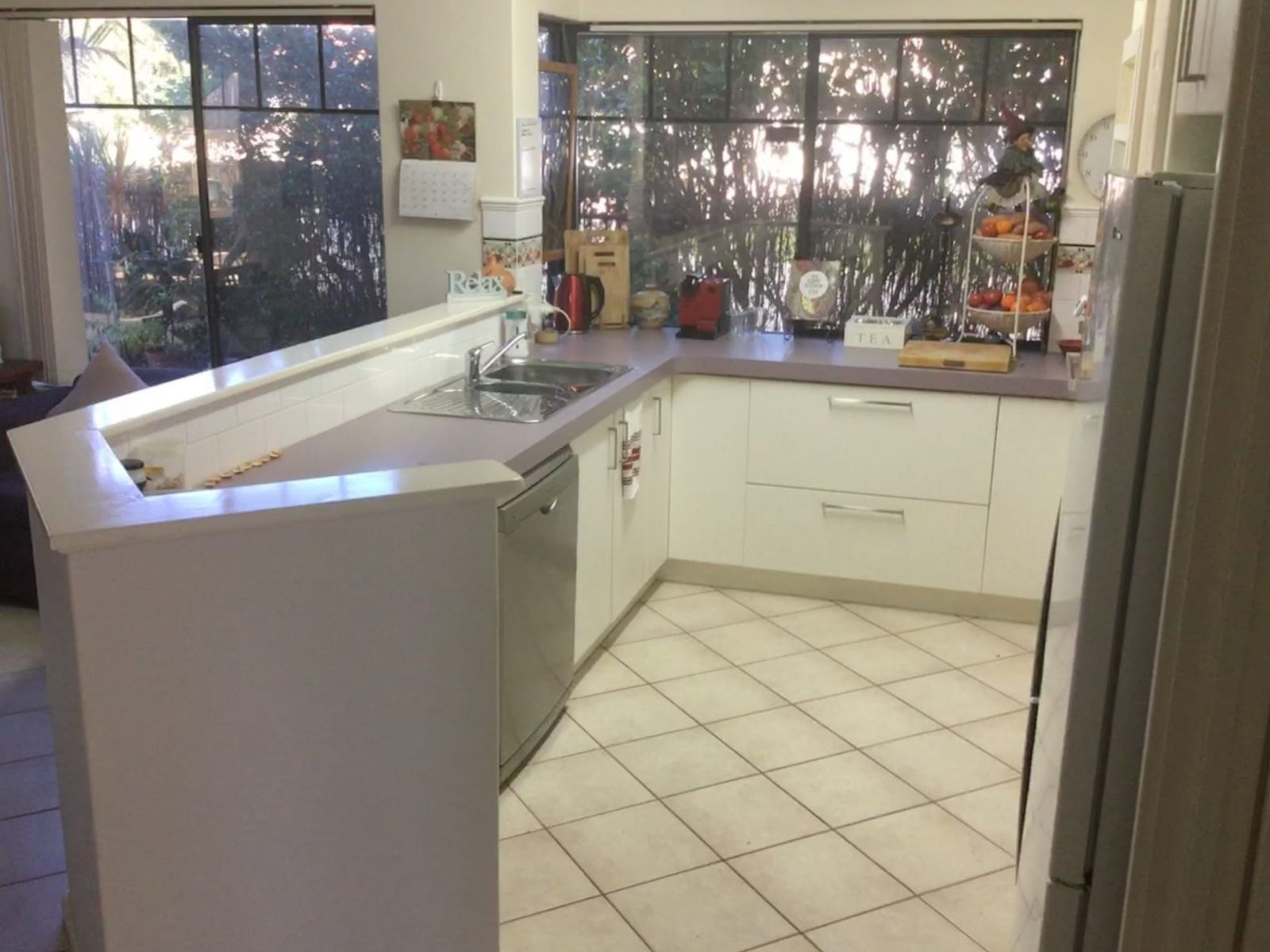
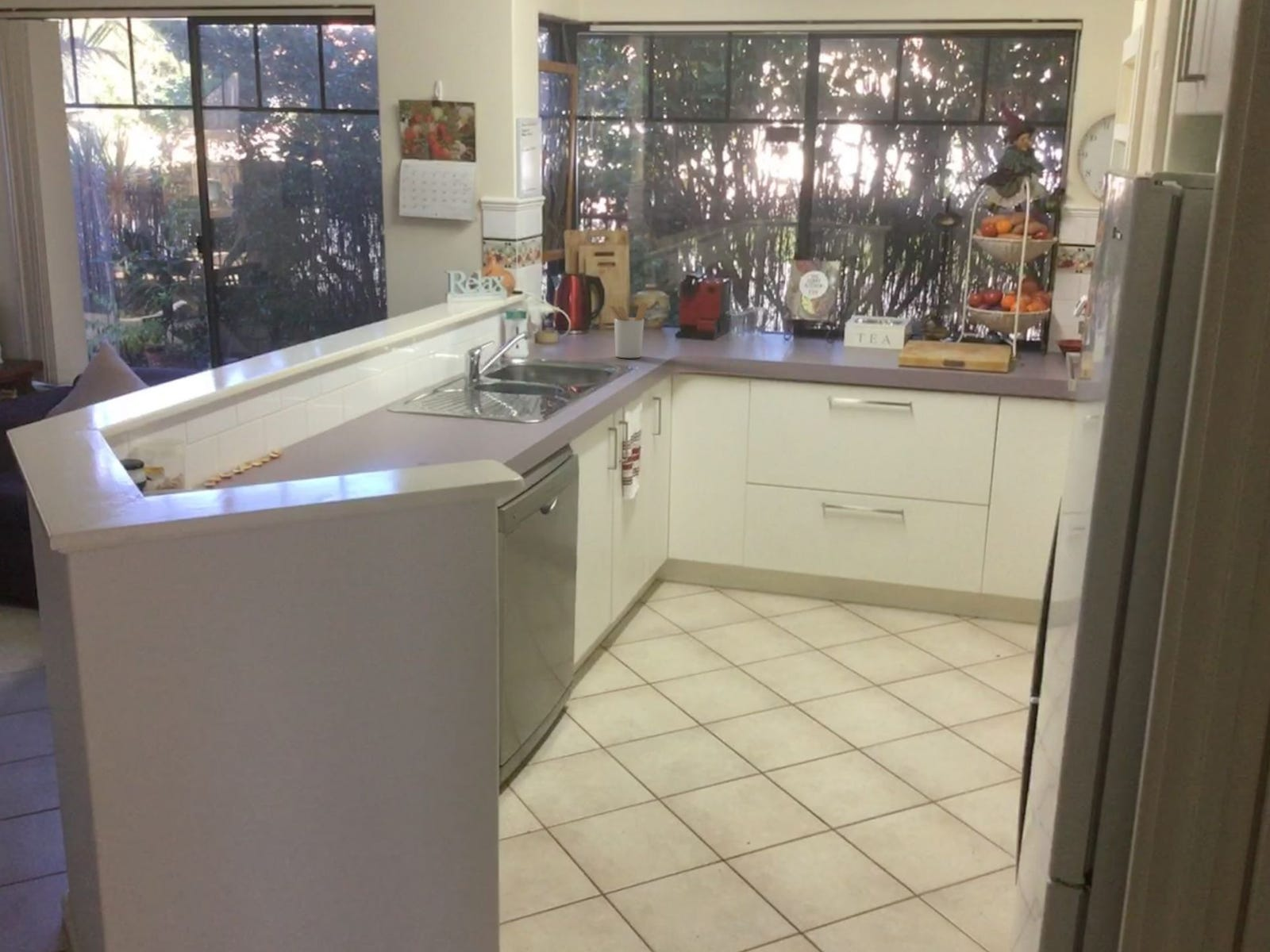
+ utensil holder [606,301,648,359]
